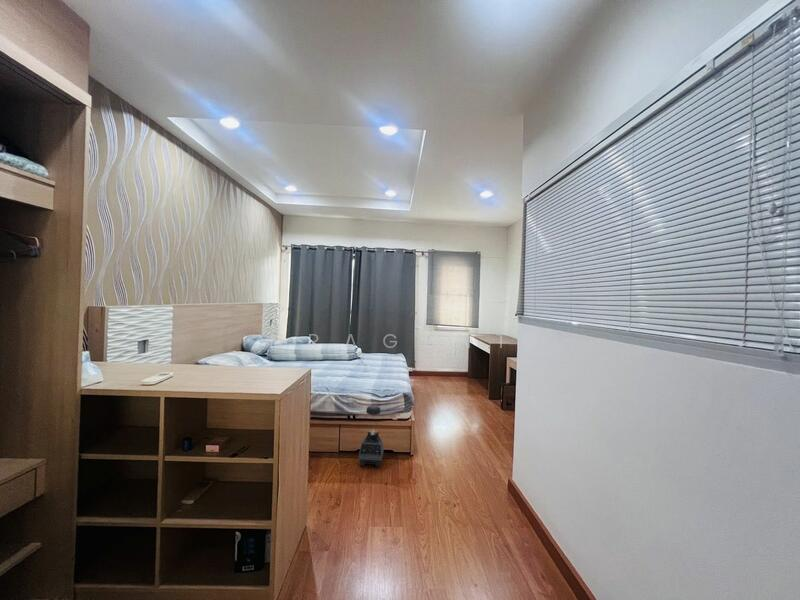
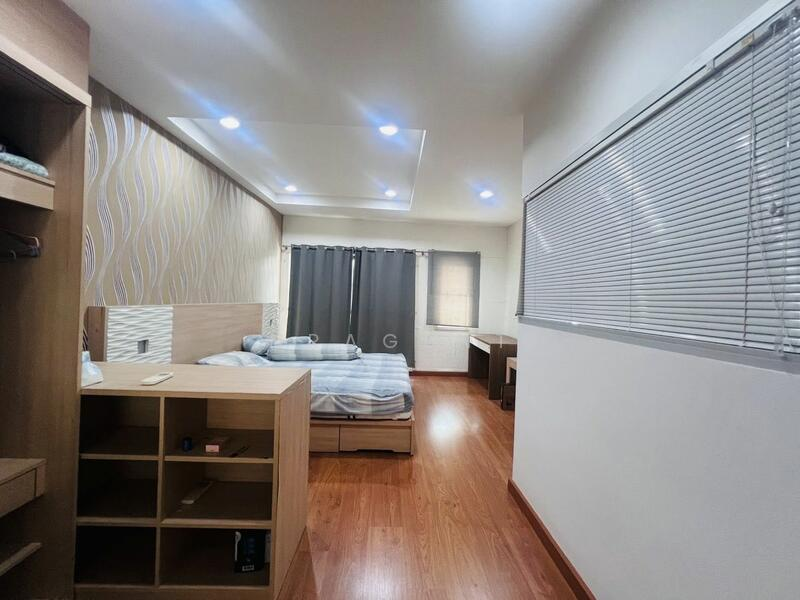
- blender [358,404,385,468]
